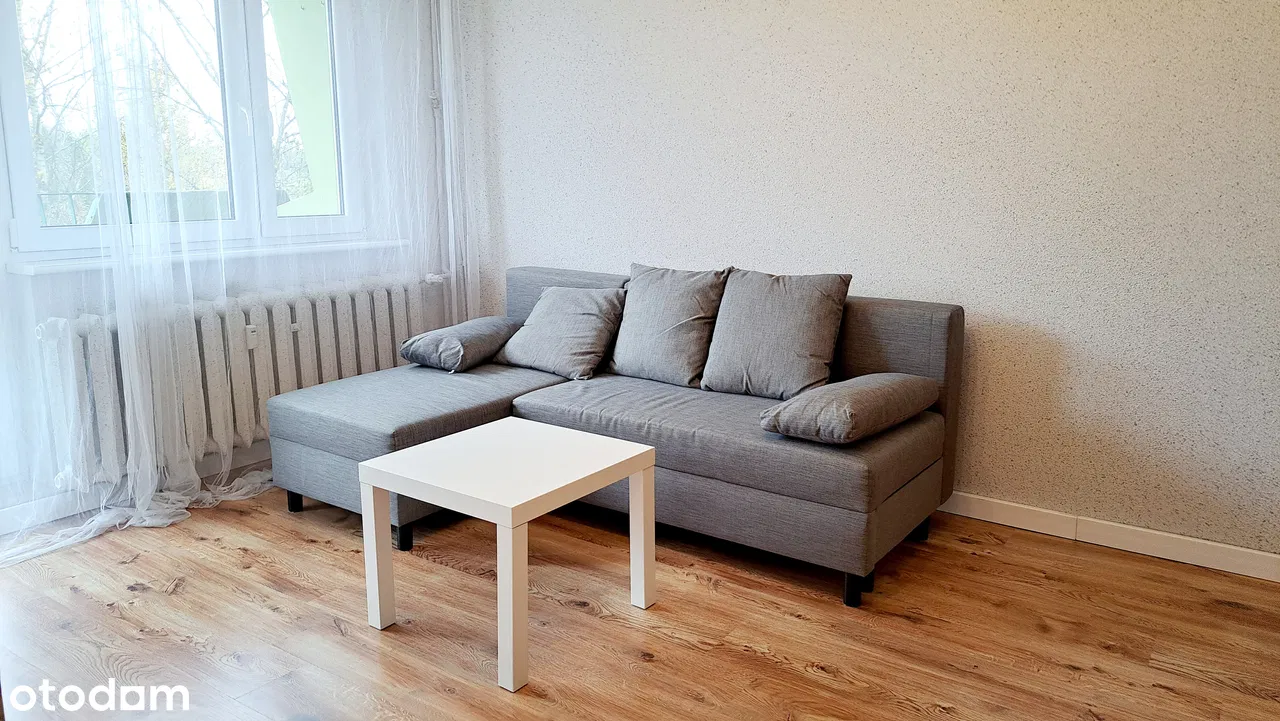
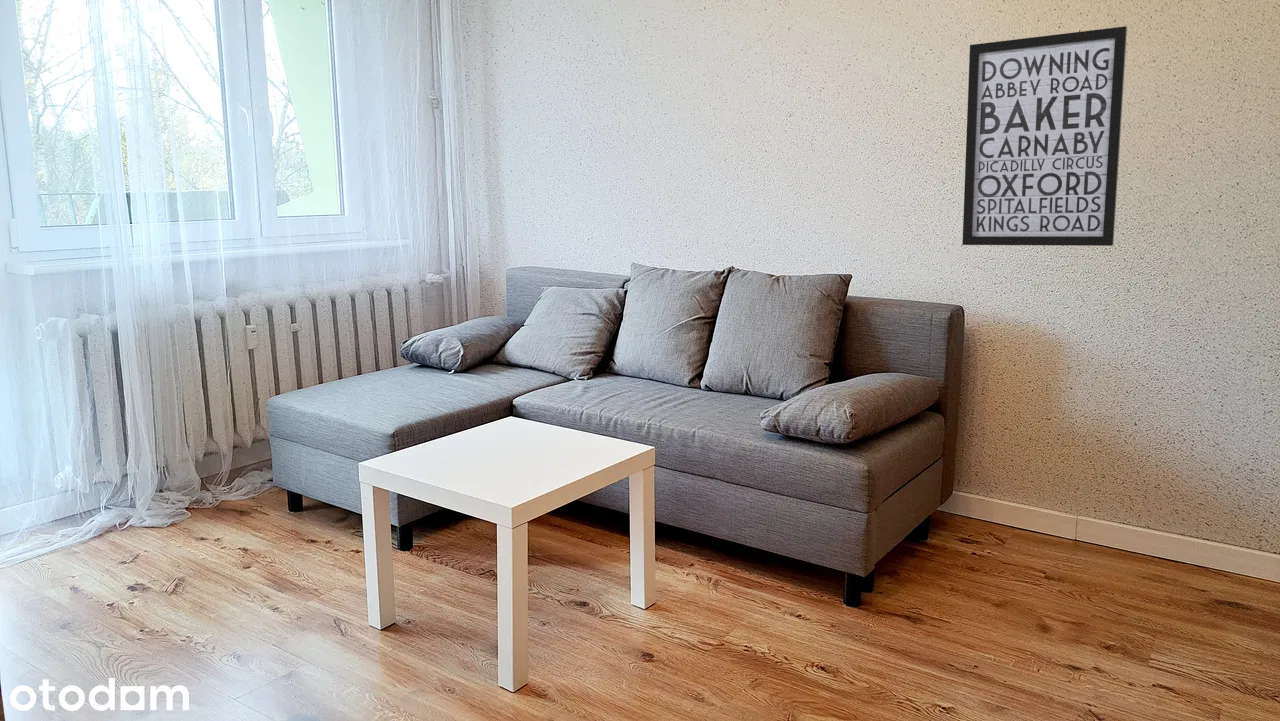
+ wall art [961,25,1128,247]
